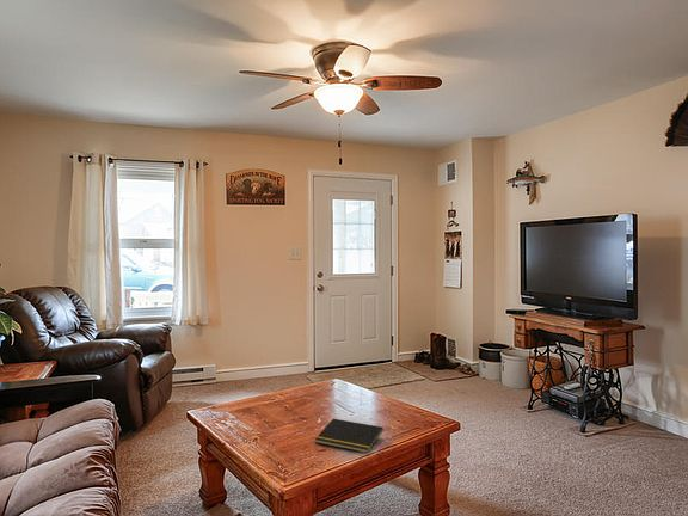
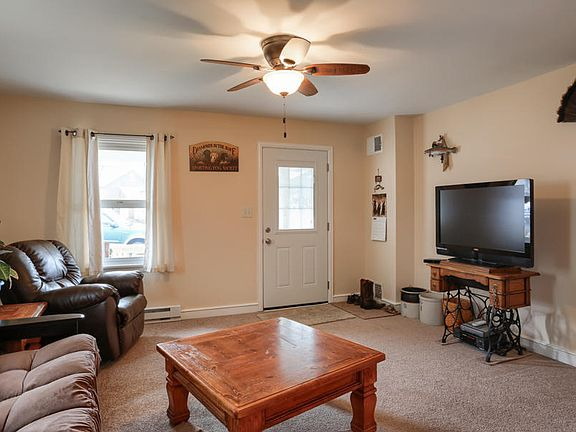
- notepad [314,418,385,454]
